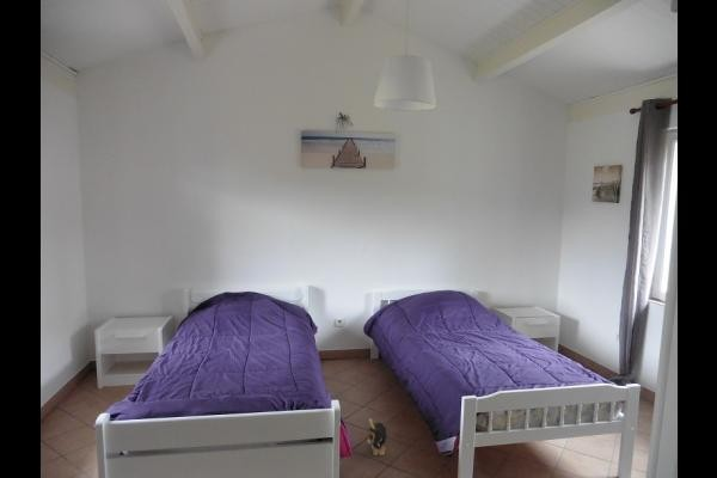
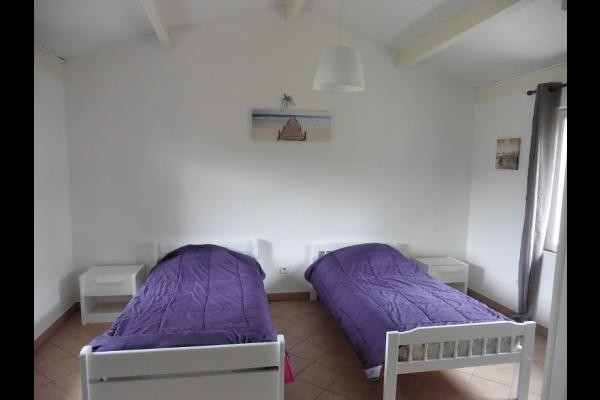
- plush toy [366,417,388,456]
